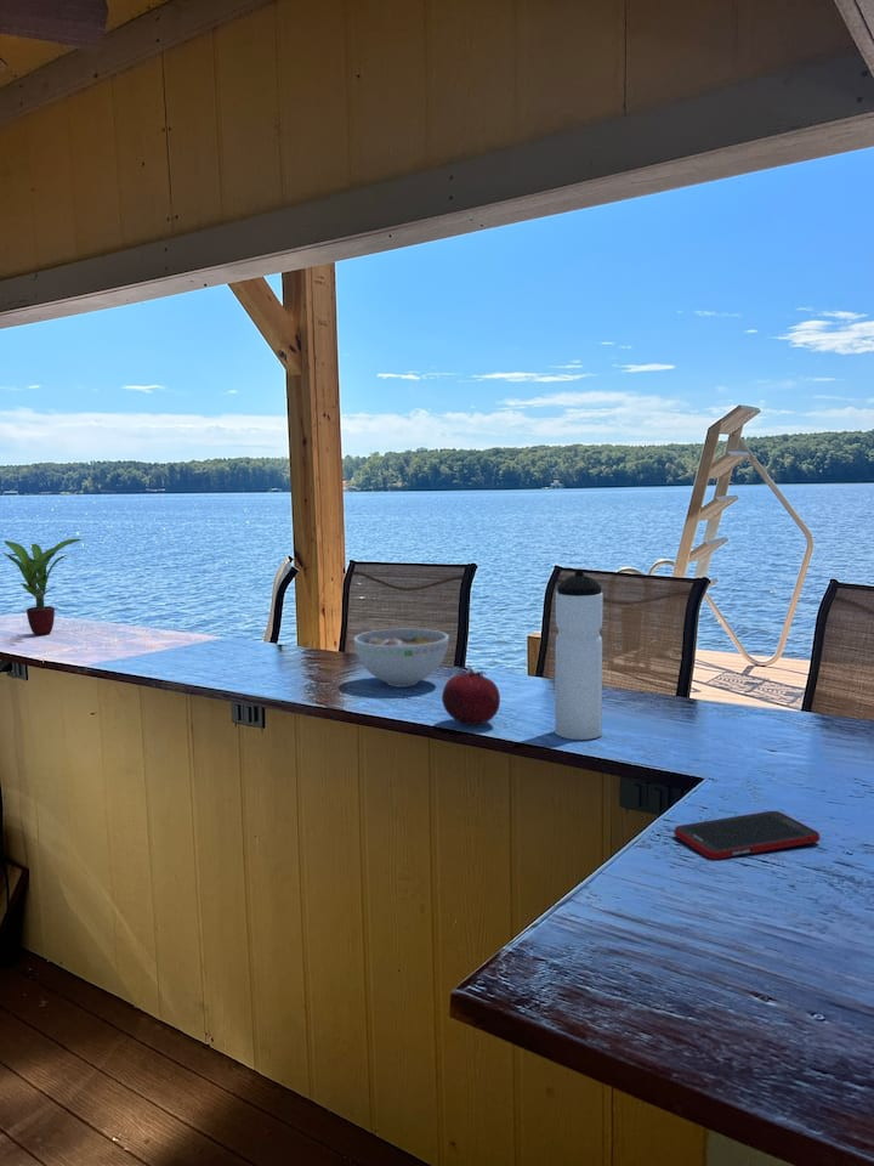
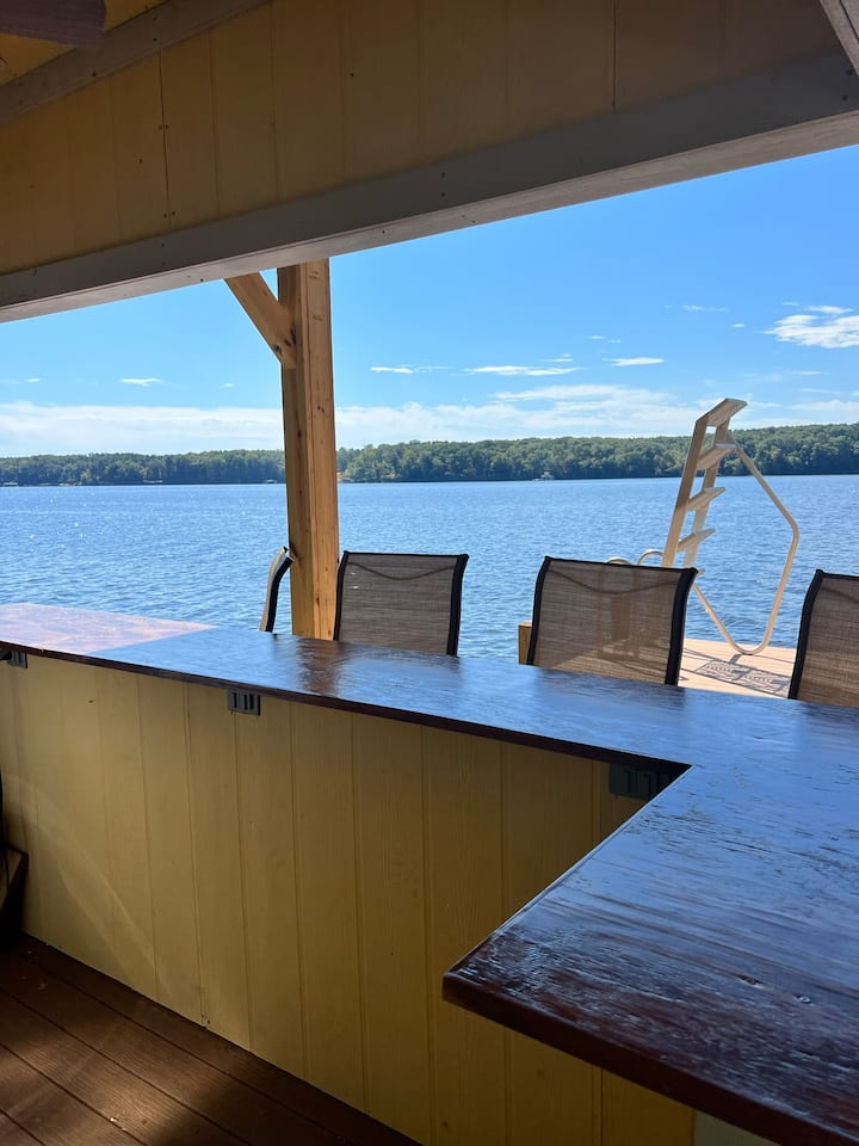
- bowl [353,628,450,687]
- potted plant [1,538,83,635]
- cell phone [672,810,821,861]
- water bottle [554,568,605,741]
- fruit [441,664,501,726]
